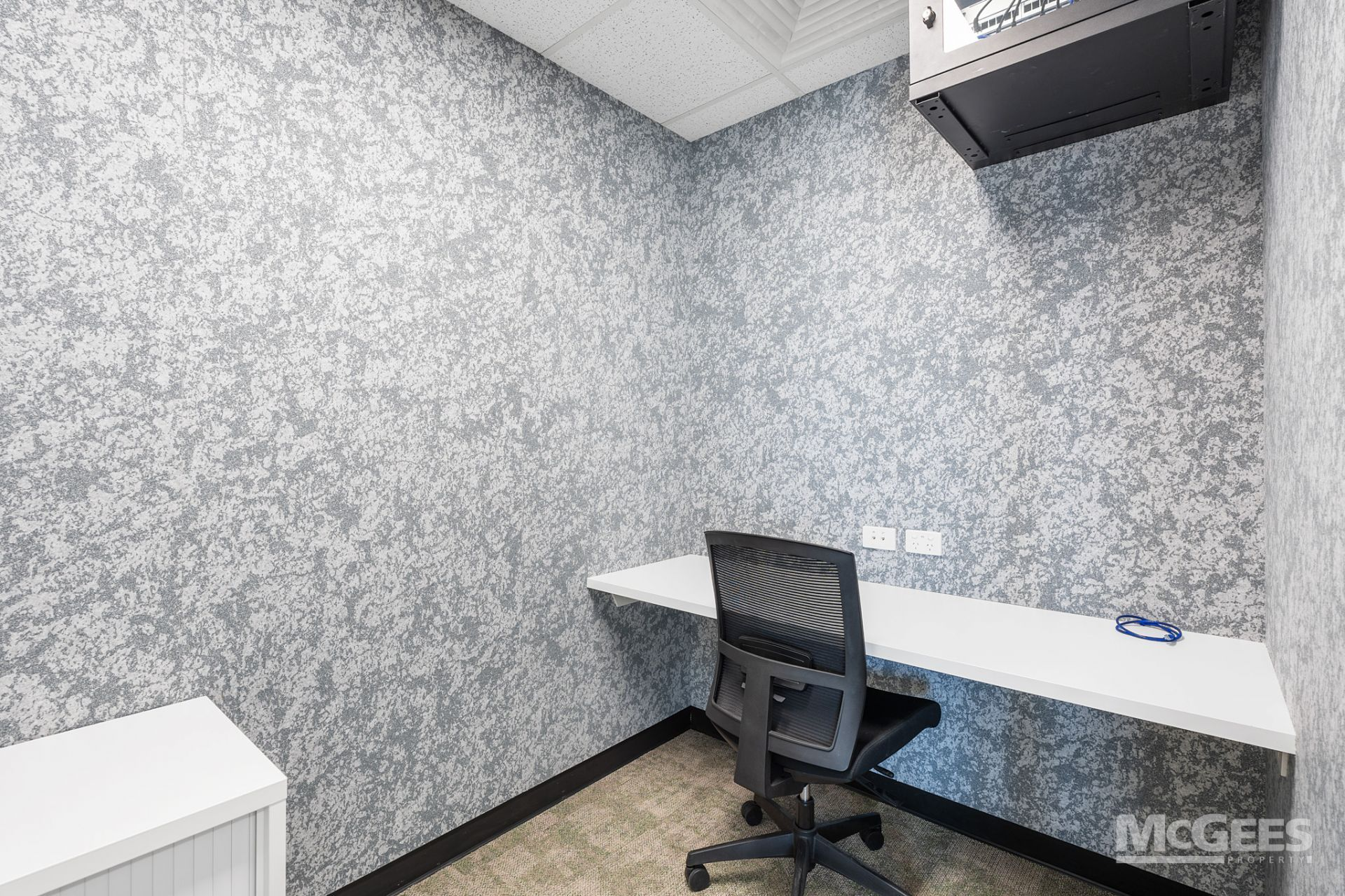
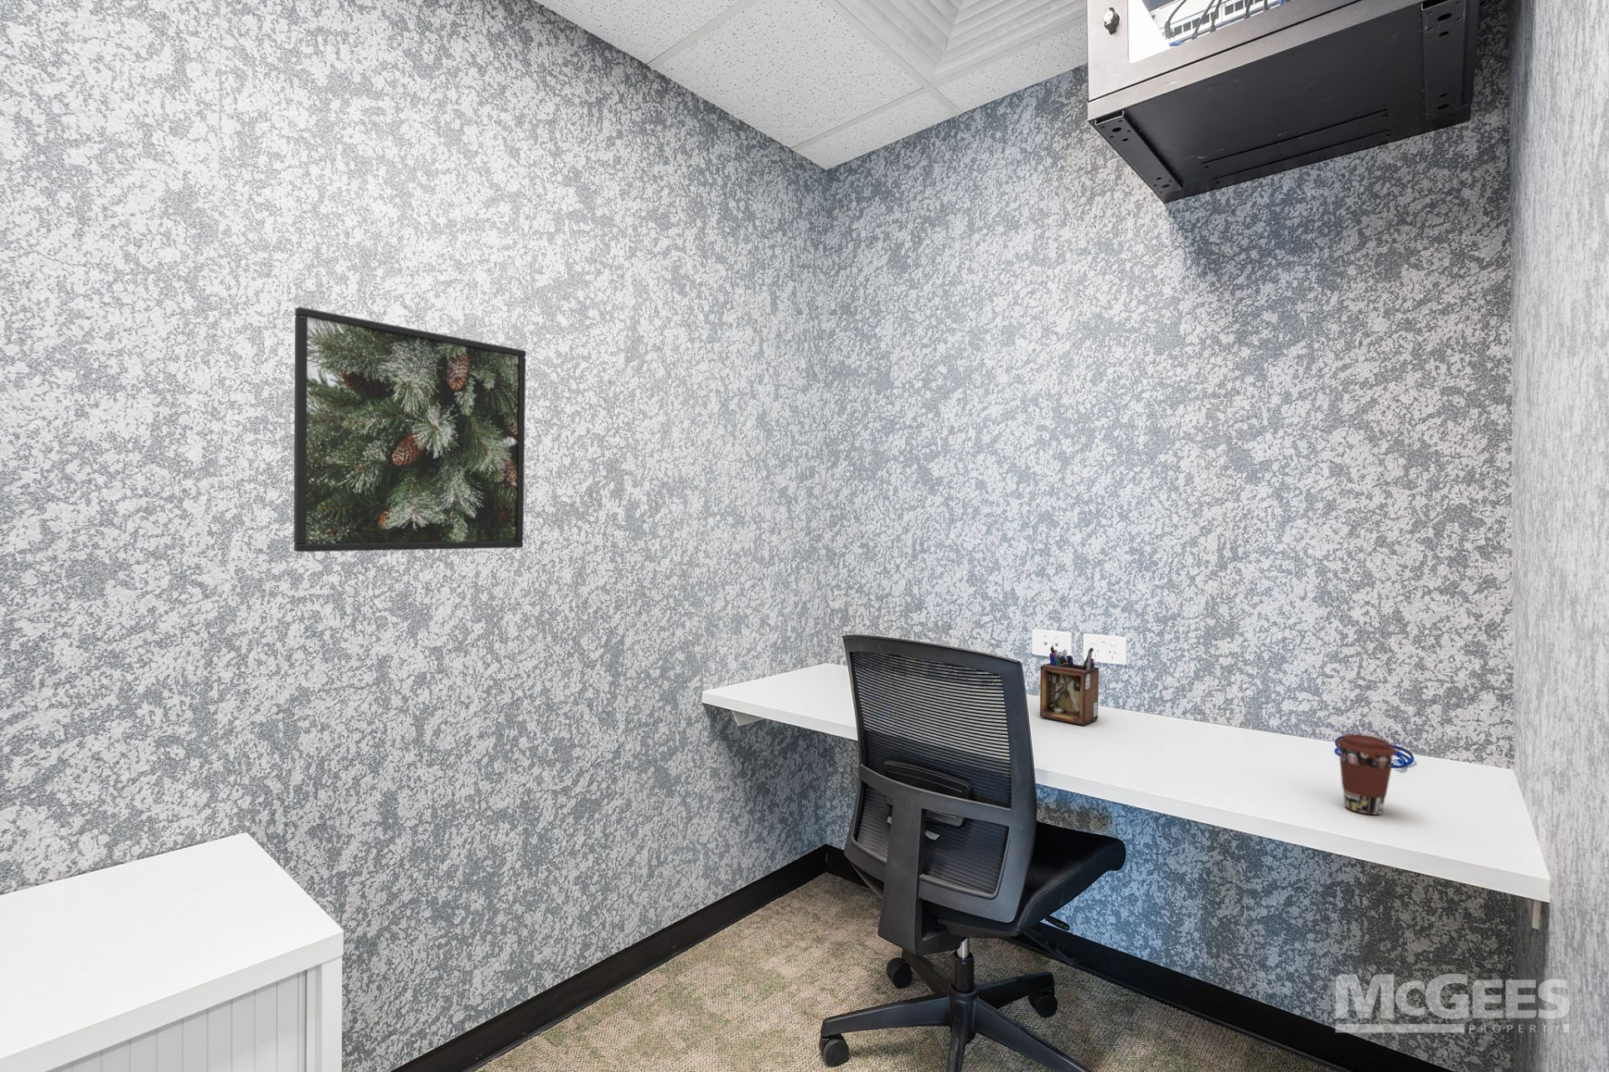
+ desk organizer [1040,645,1099,726]
+ coffee cup [1335,733,1397,816]
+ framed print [293,306,526,553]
